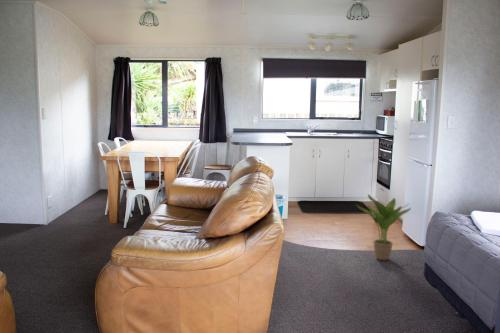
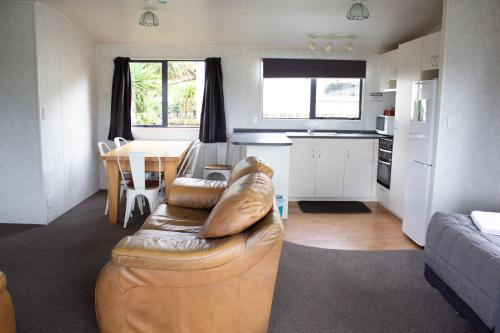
- potted plant [355,193,412,261]
